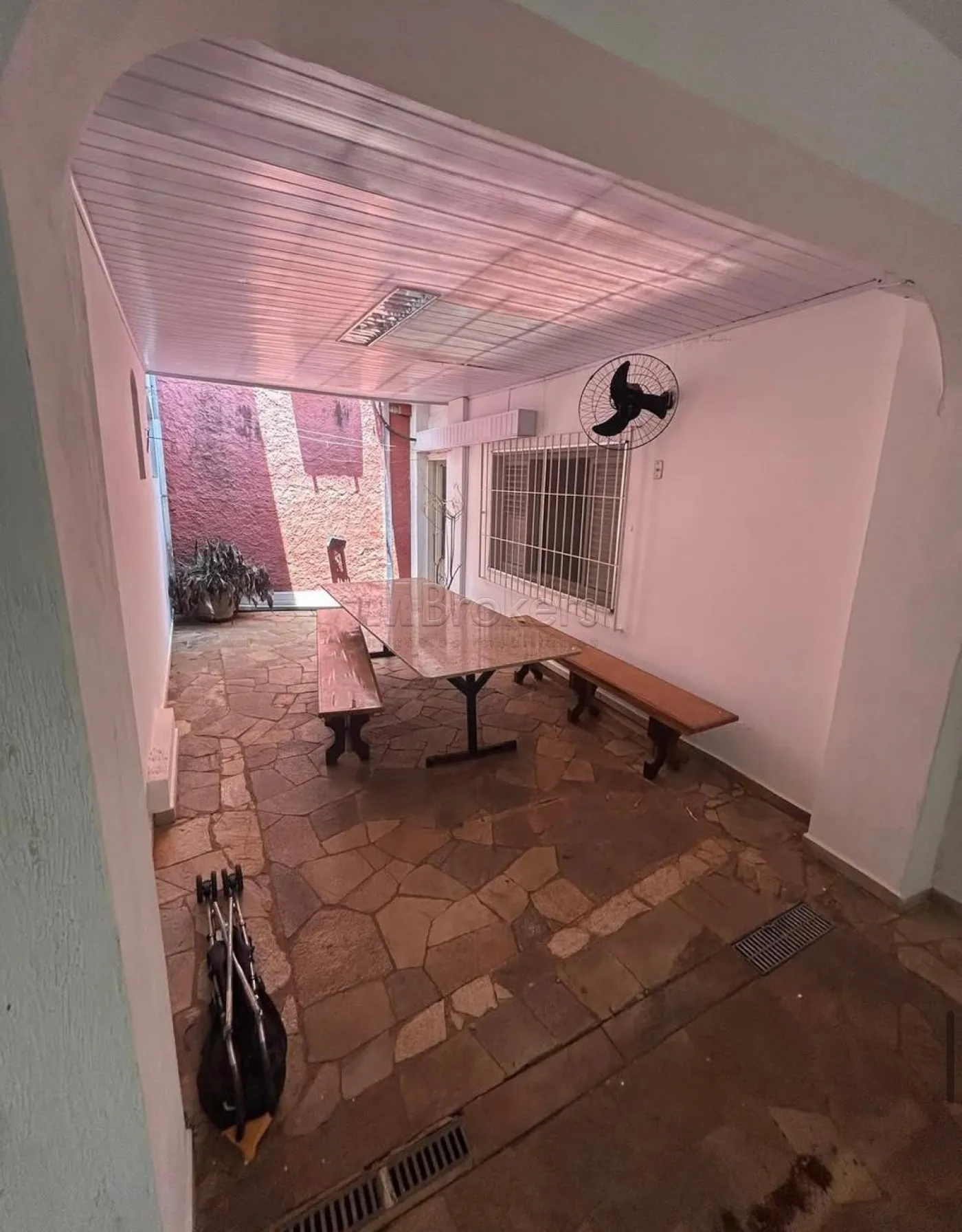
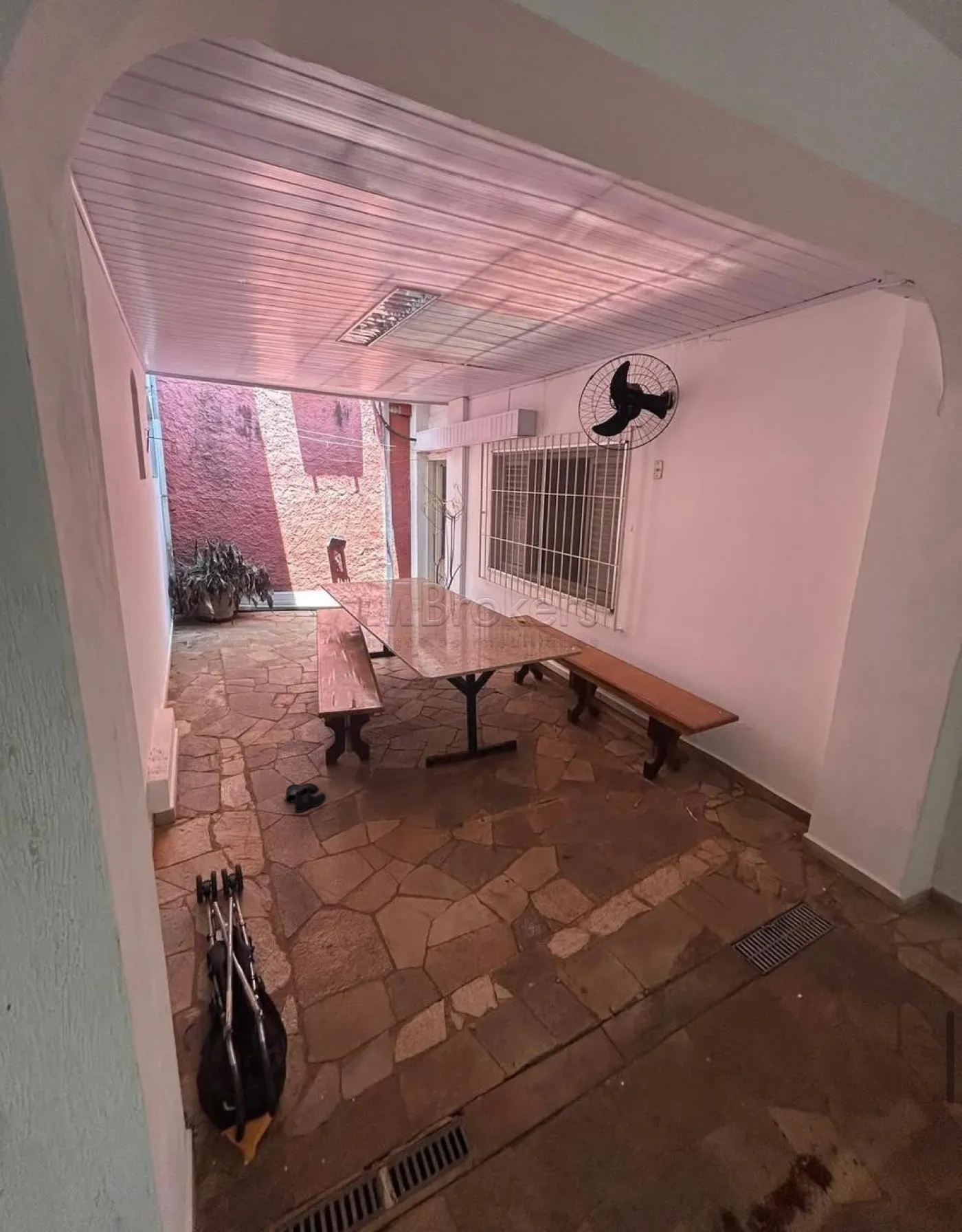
+ boots [284,782,326,813]
